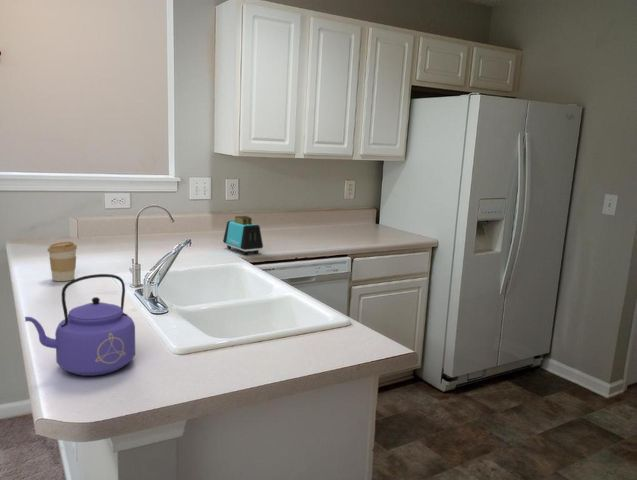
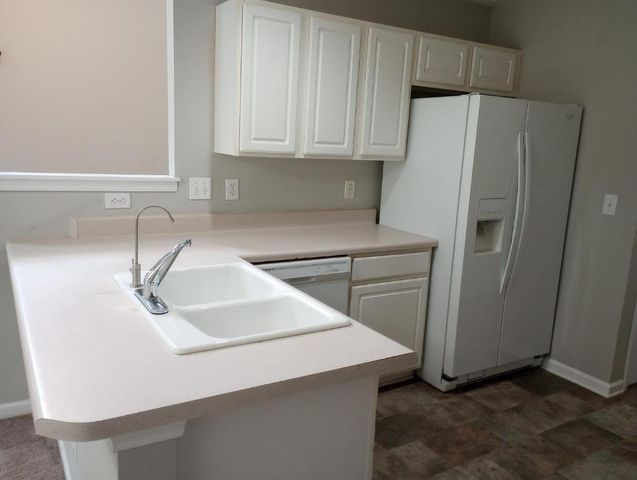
- toaster [222,215,264,255]
- kettle [23,273,136,377]
- coffee cup [47,241,78,282]
